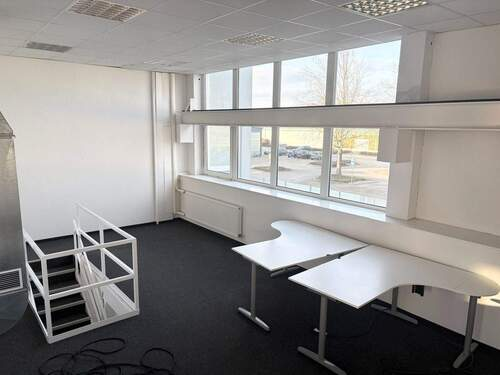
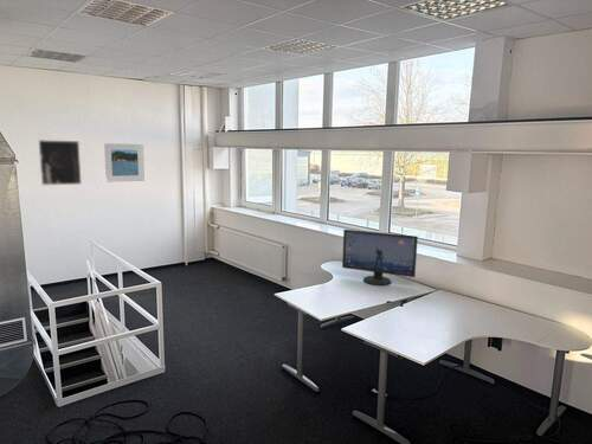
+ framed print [103,142,146,184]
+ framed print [38,139,83,186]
+ computer monitor [341,229,419,287]
